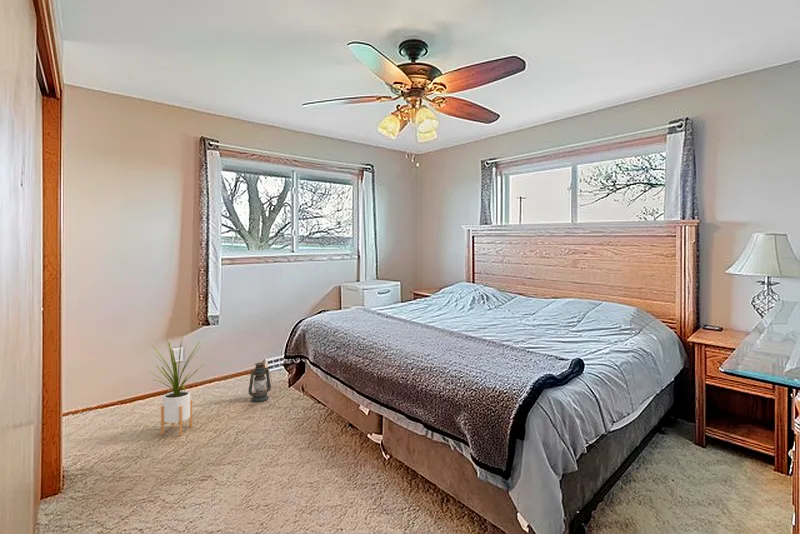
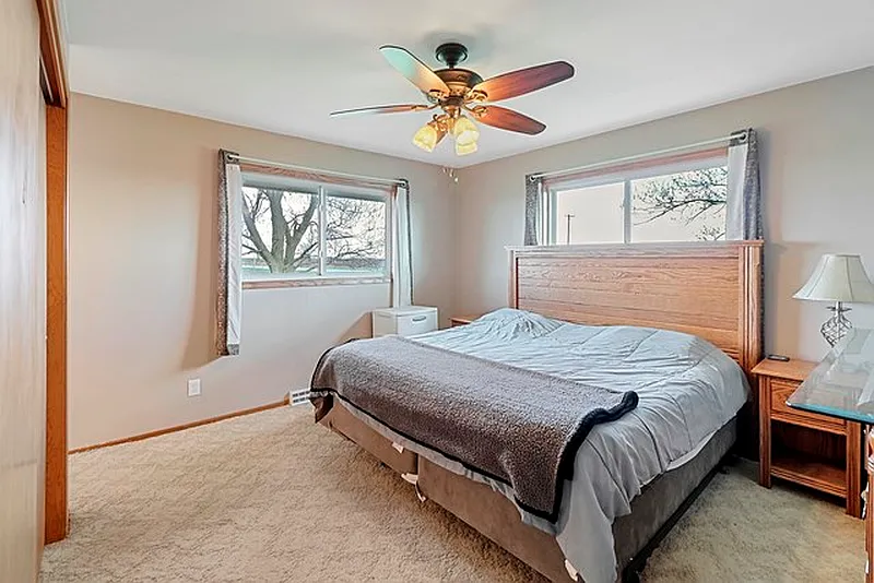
- house plant [150,336,205,436]
- lantern [248,361,274,403]
